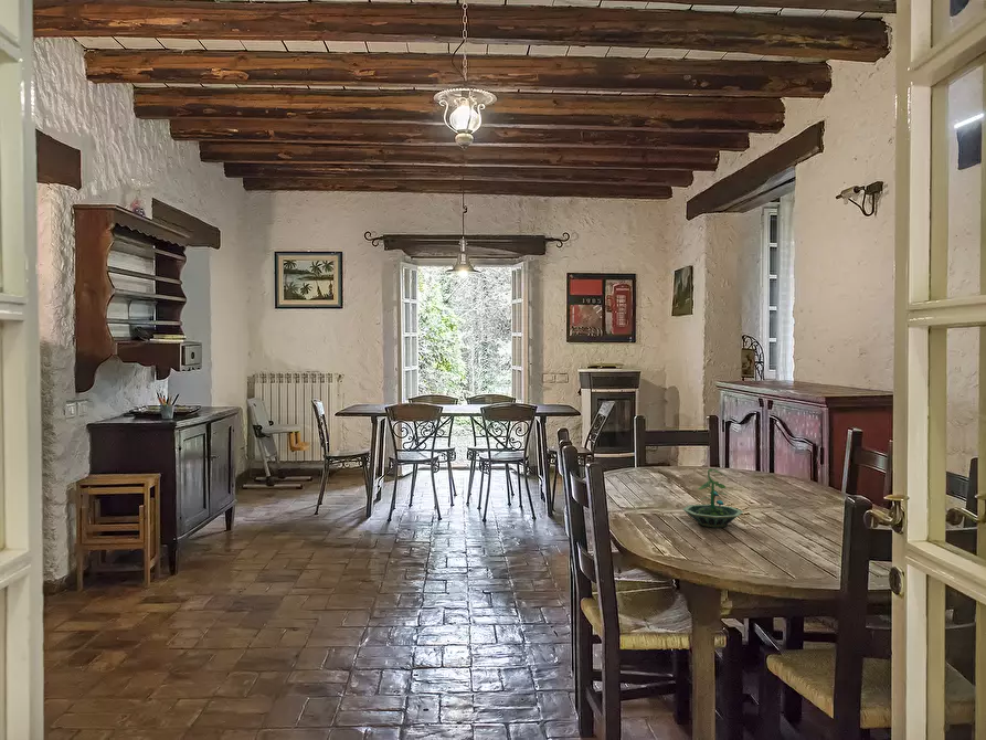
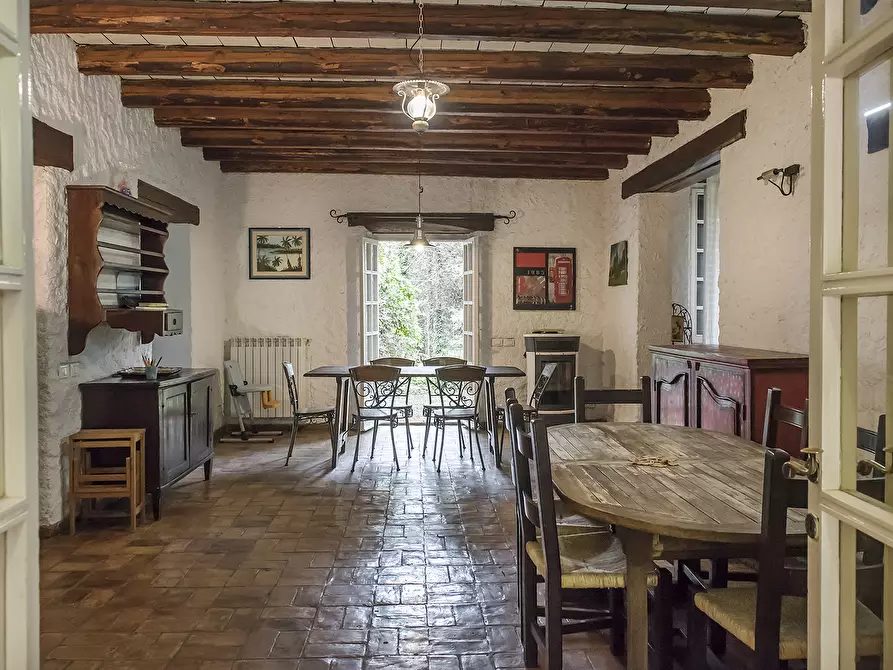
- terrarium [682,467,744,529]
